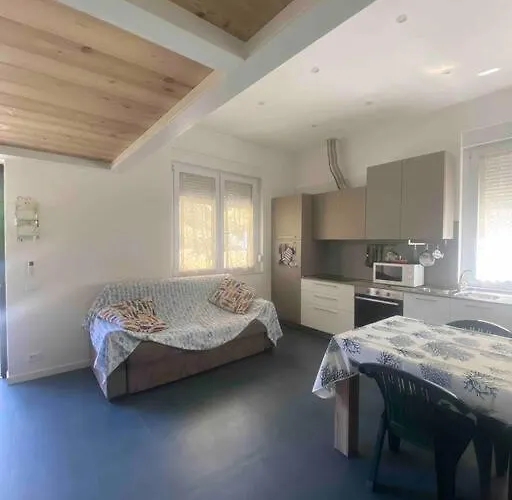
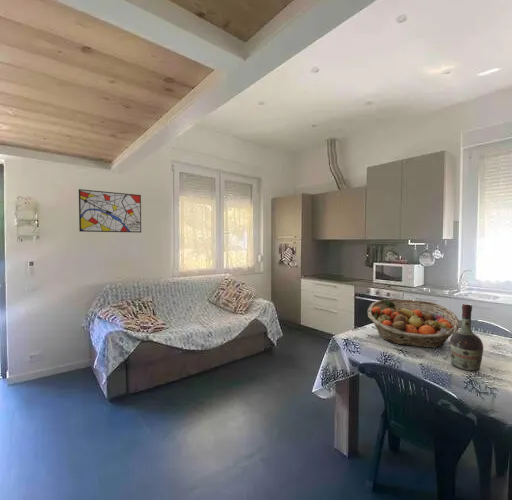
+ fruit basket [367,298,461,349]
+ cognac bottle [449,303,484,372]
+ wall art [78,188,142,234]
